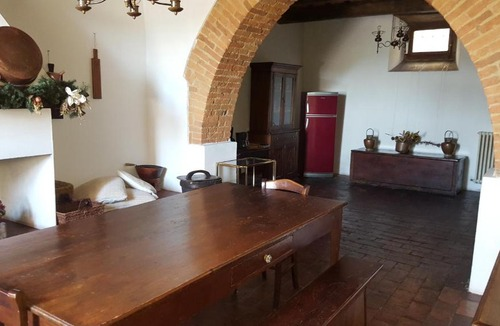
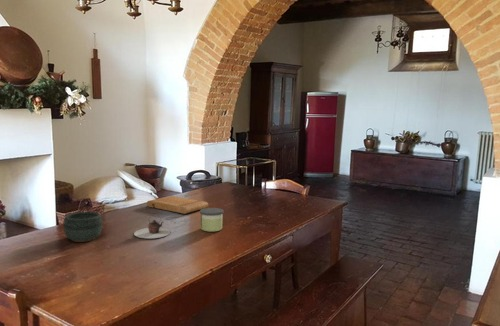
+ bowl [62,211,103,243]
+ teapot [133,215,171,239]
+ cutting board [146,195,209,215]
+ candle [199,207,225,233]
